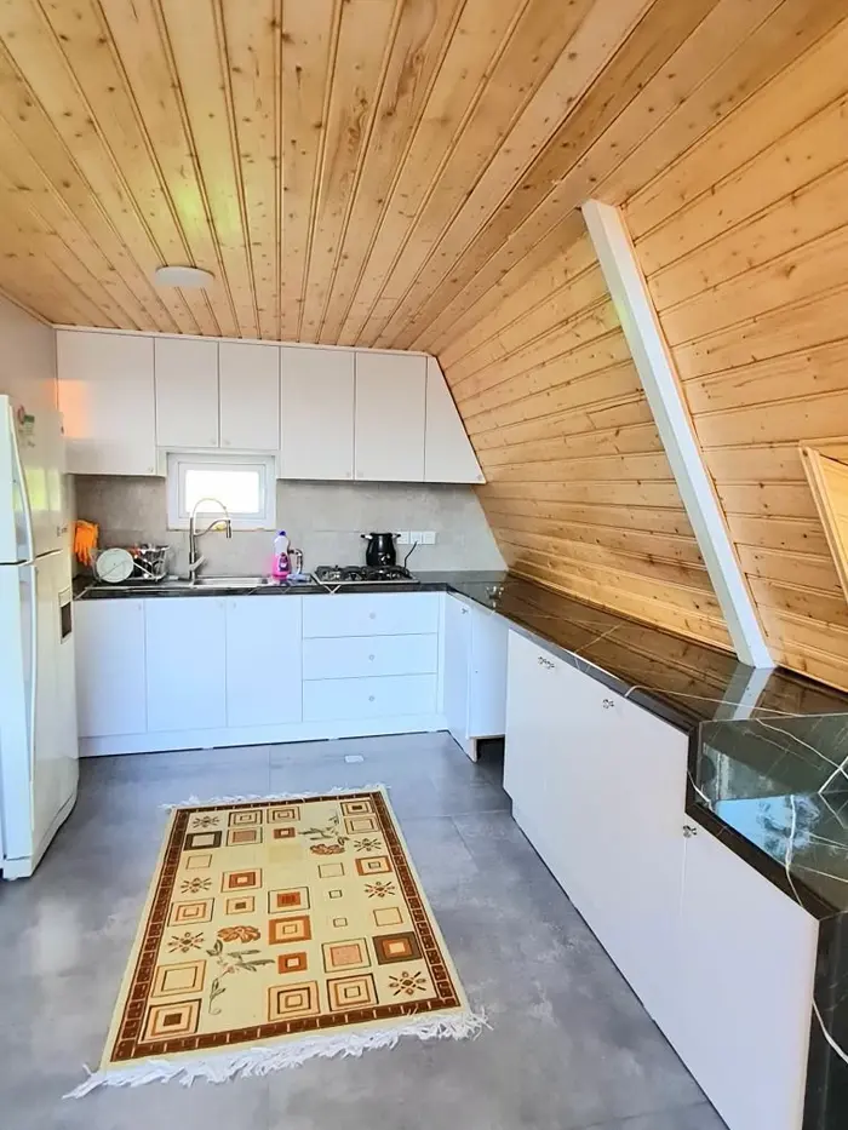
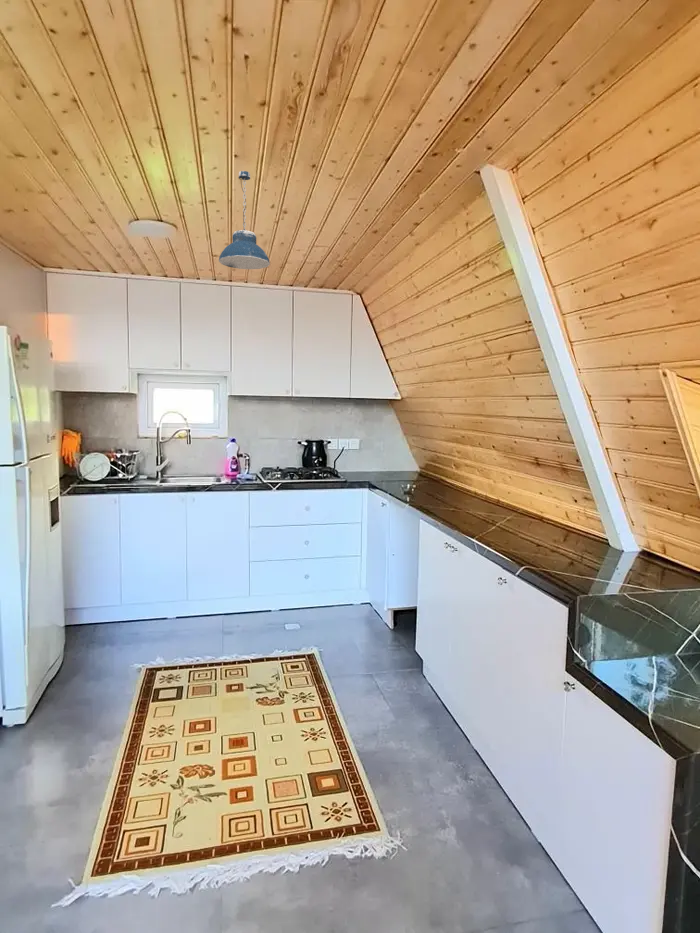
+ pendant light [218,170,271,270]
